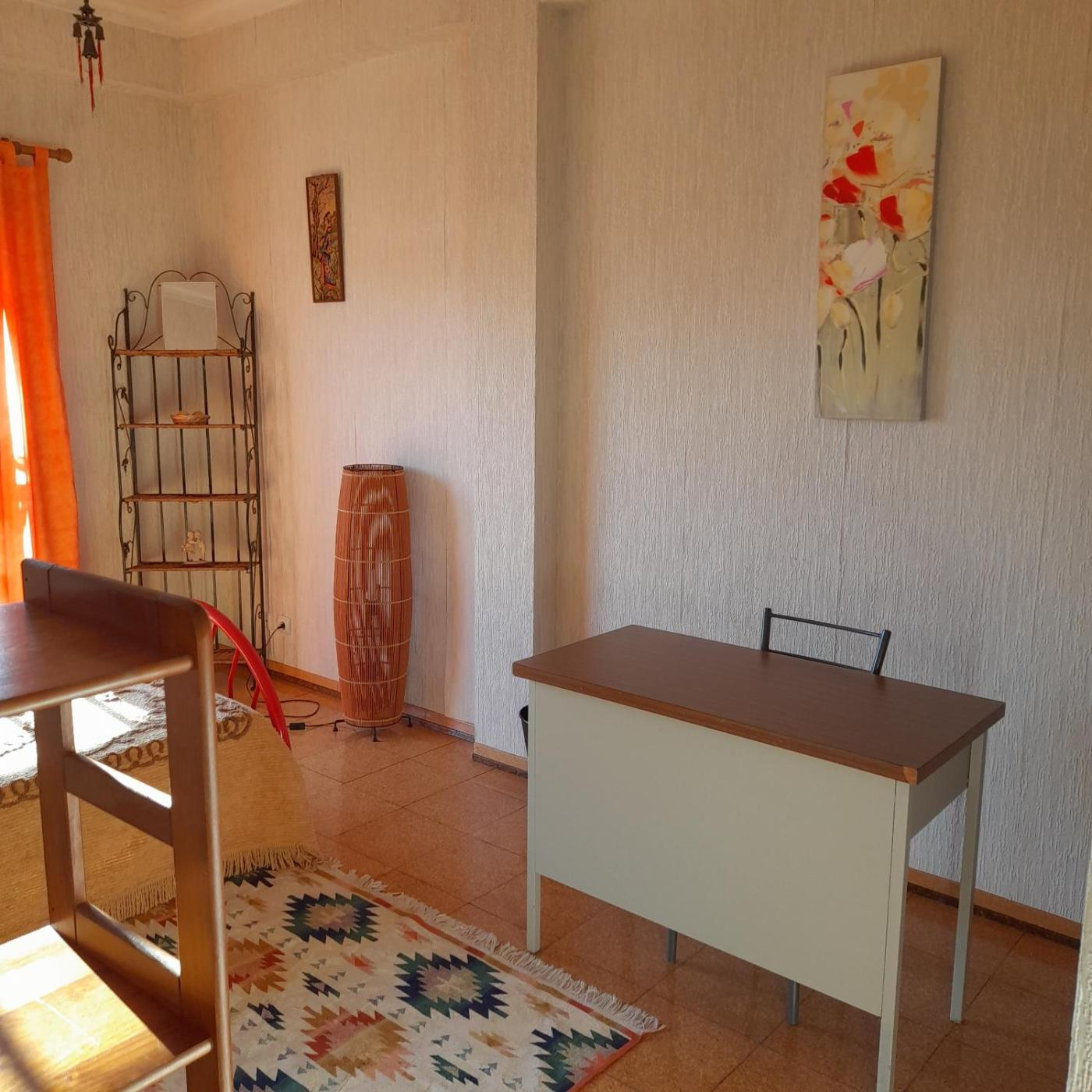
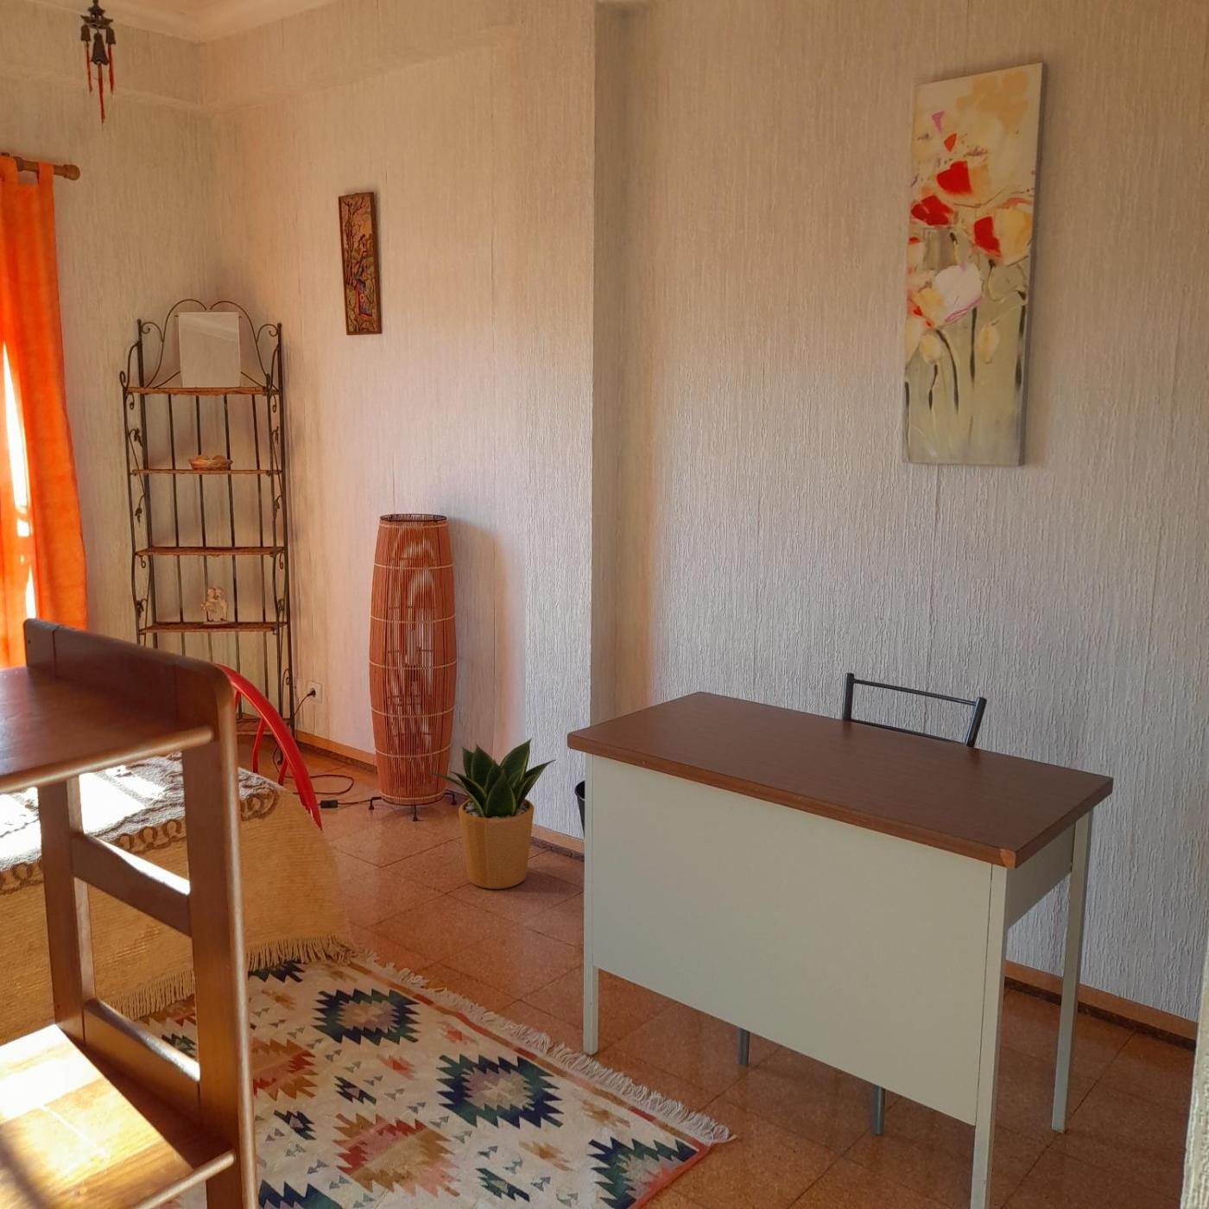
+ potted plant [427,737,556,890]
